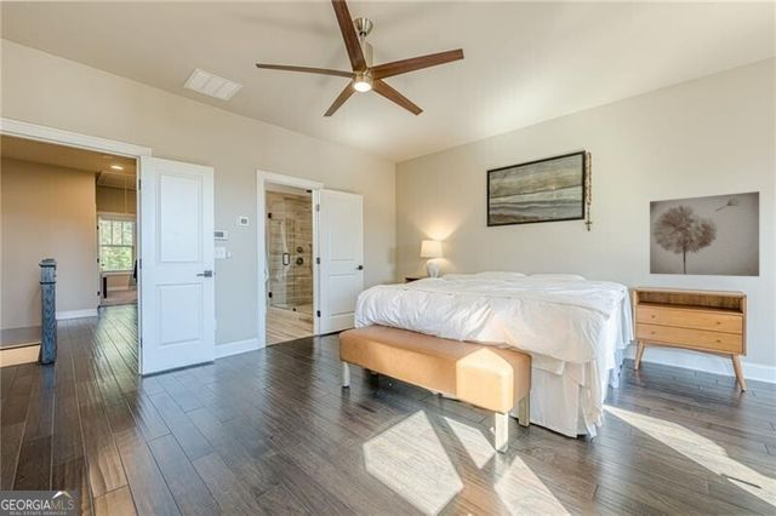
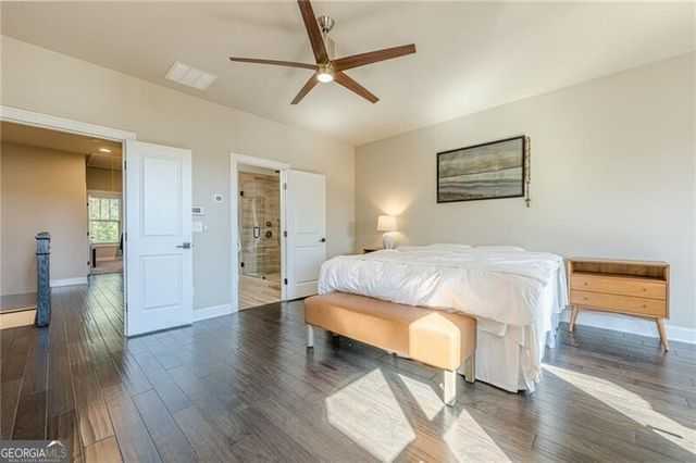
- wall art [649,190,760,277]
